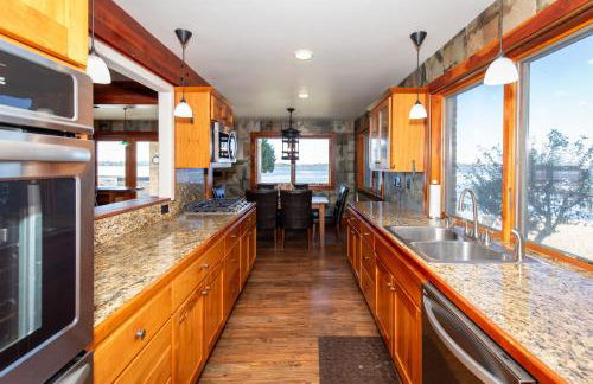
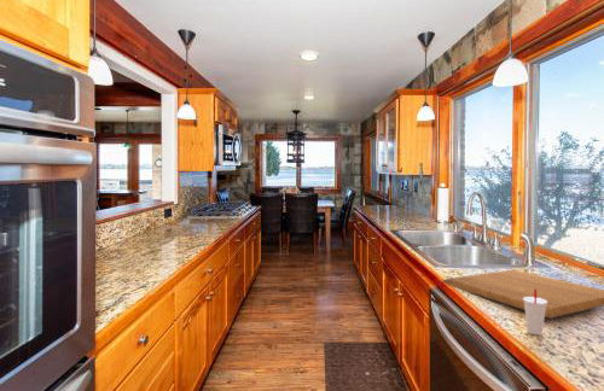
+ cup [523,288,547,337]
+ chopping board [441,269,604,320]
